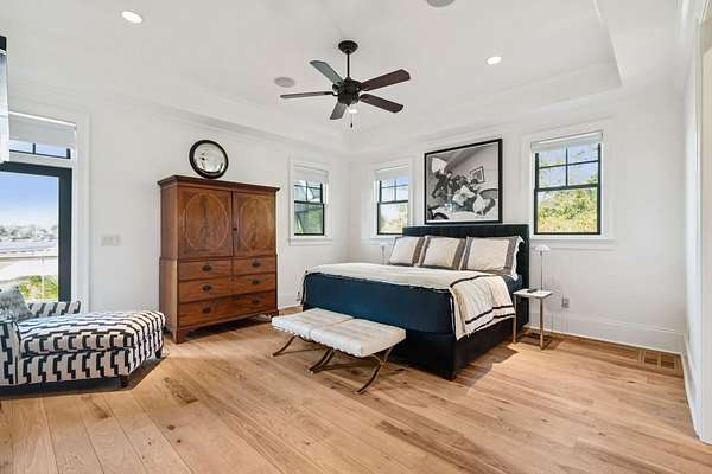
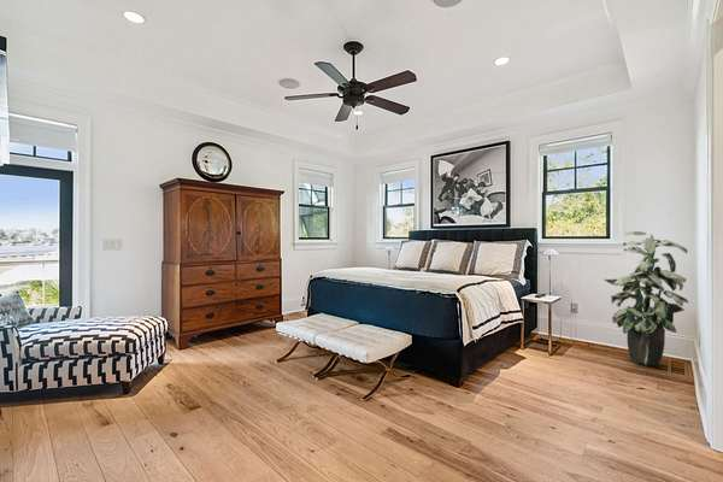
+ indoor plant [602,230,689,368]
